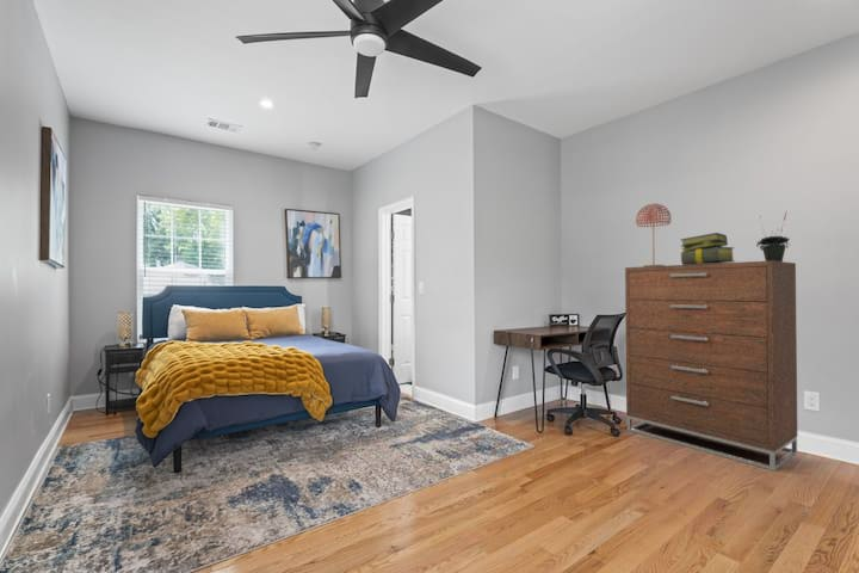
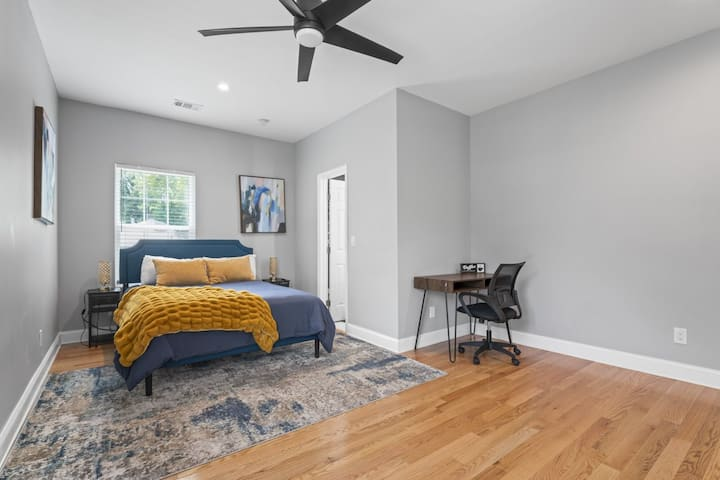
- dresser [624,260,798,472]
- table lamp [635,202,672,267]
- potted plant [755,211,791,261]
- stack of books [679,232,736,265]
